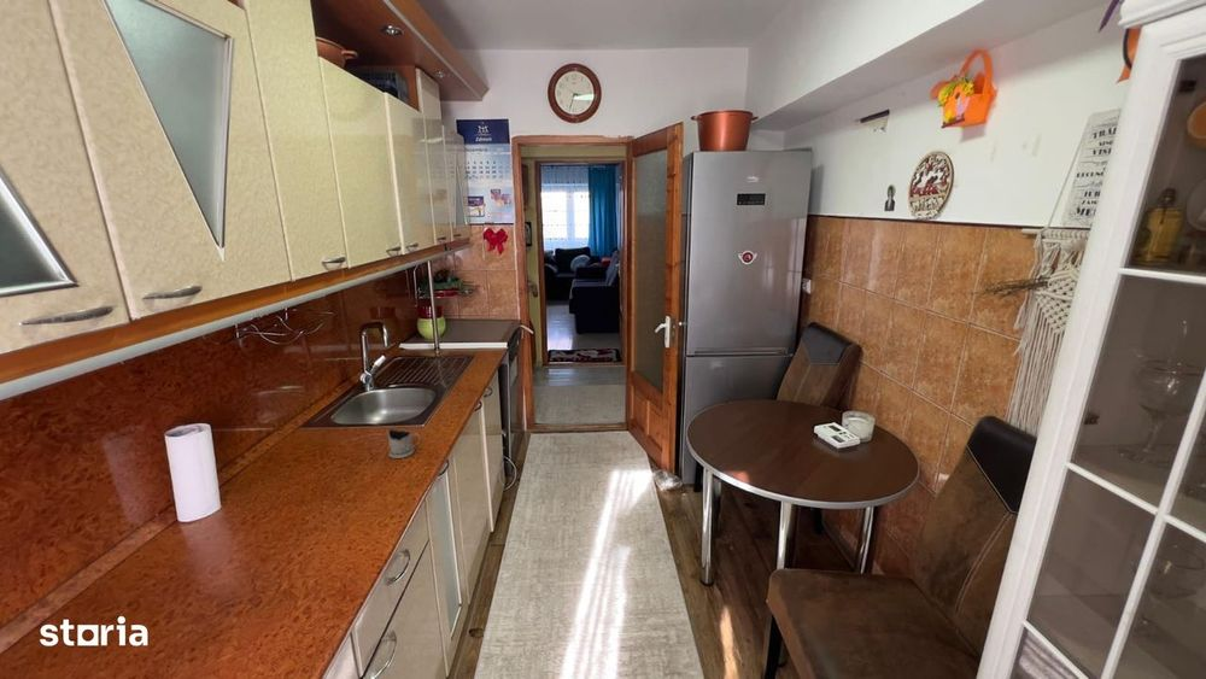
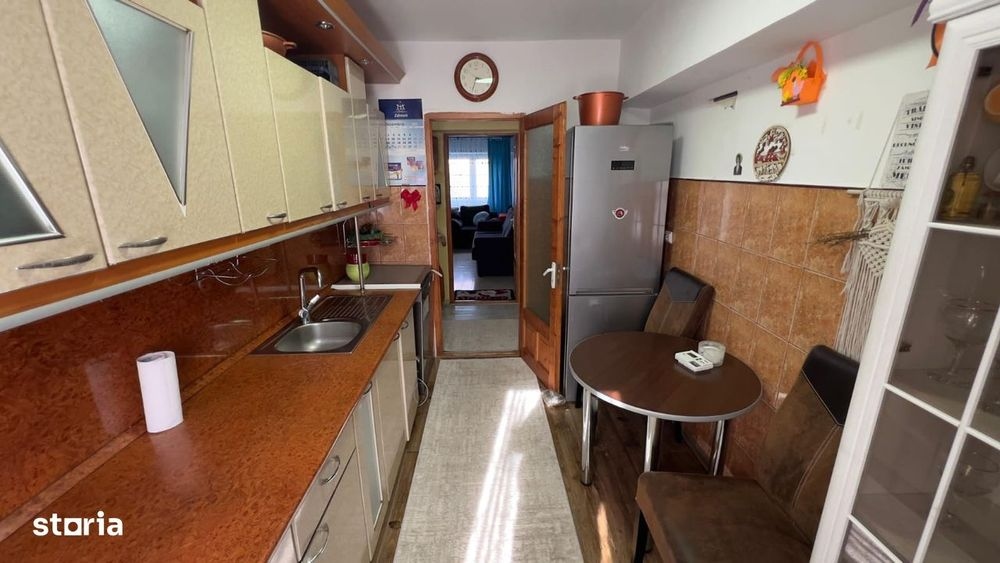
- tea glass holder [387,428,422,460]
